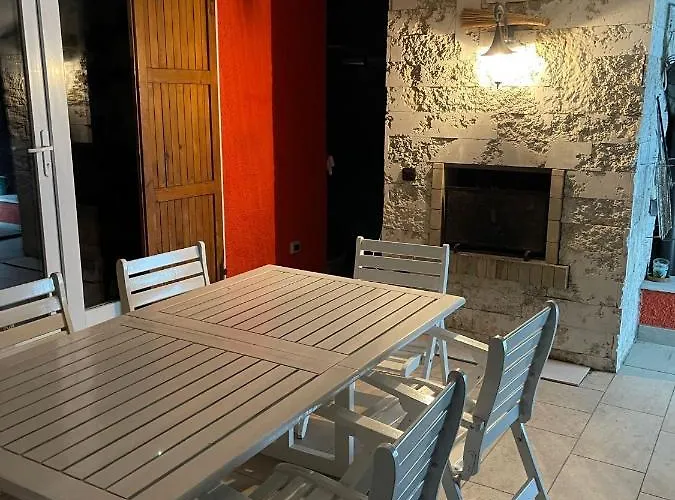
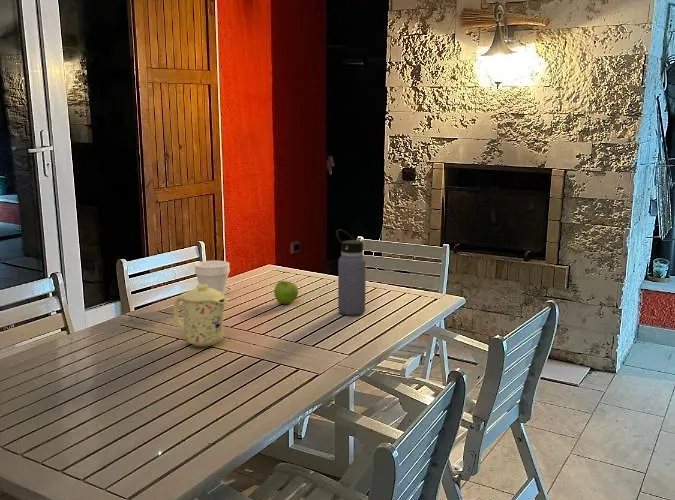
+ fruit [273,280,299,305]
+ water bottle [335,228,367,316]
+ cup [194,260,231,295]
+ mug [173,284,228,348]
